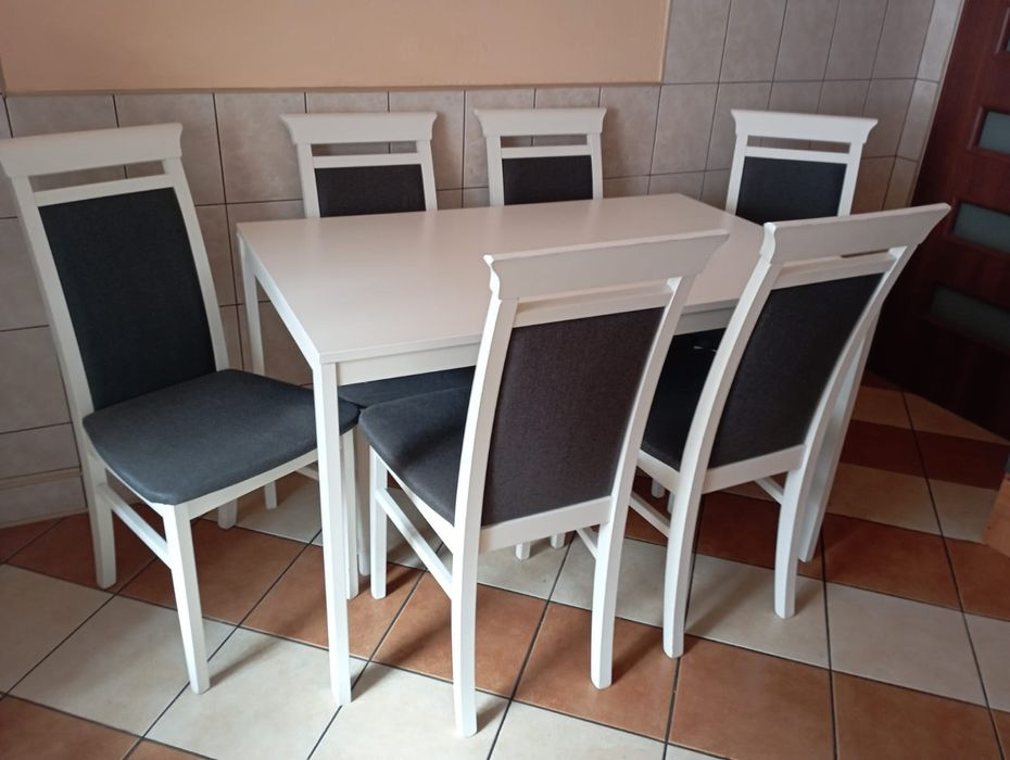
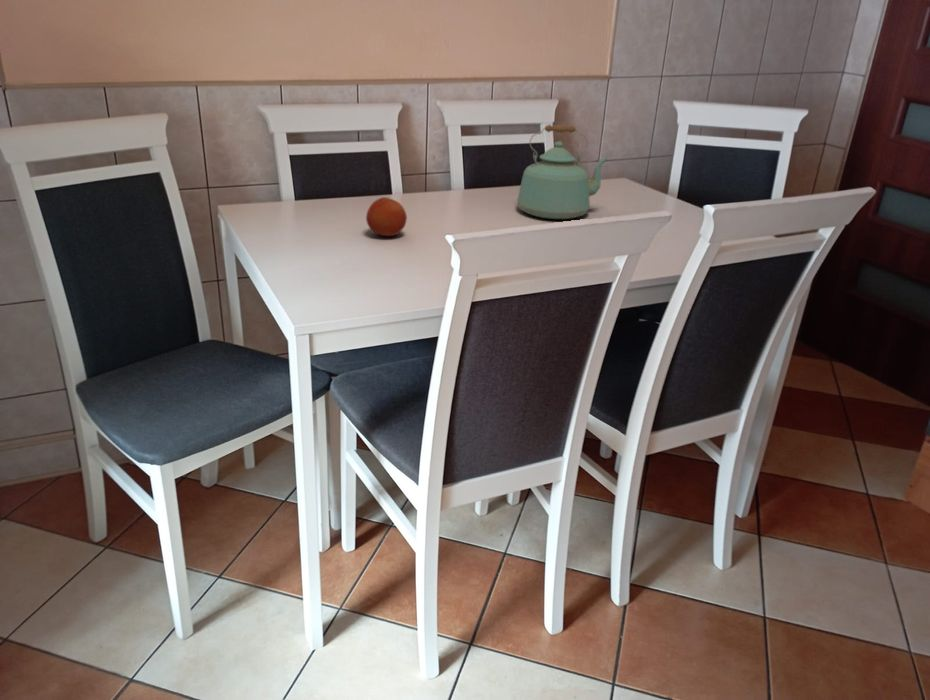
+ kettle [516,124,609,220]
+ fruit [365,196,408,237]
